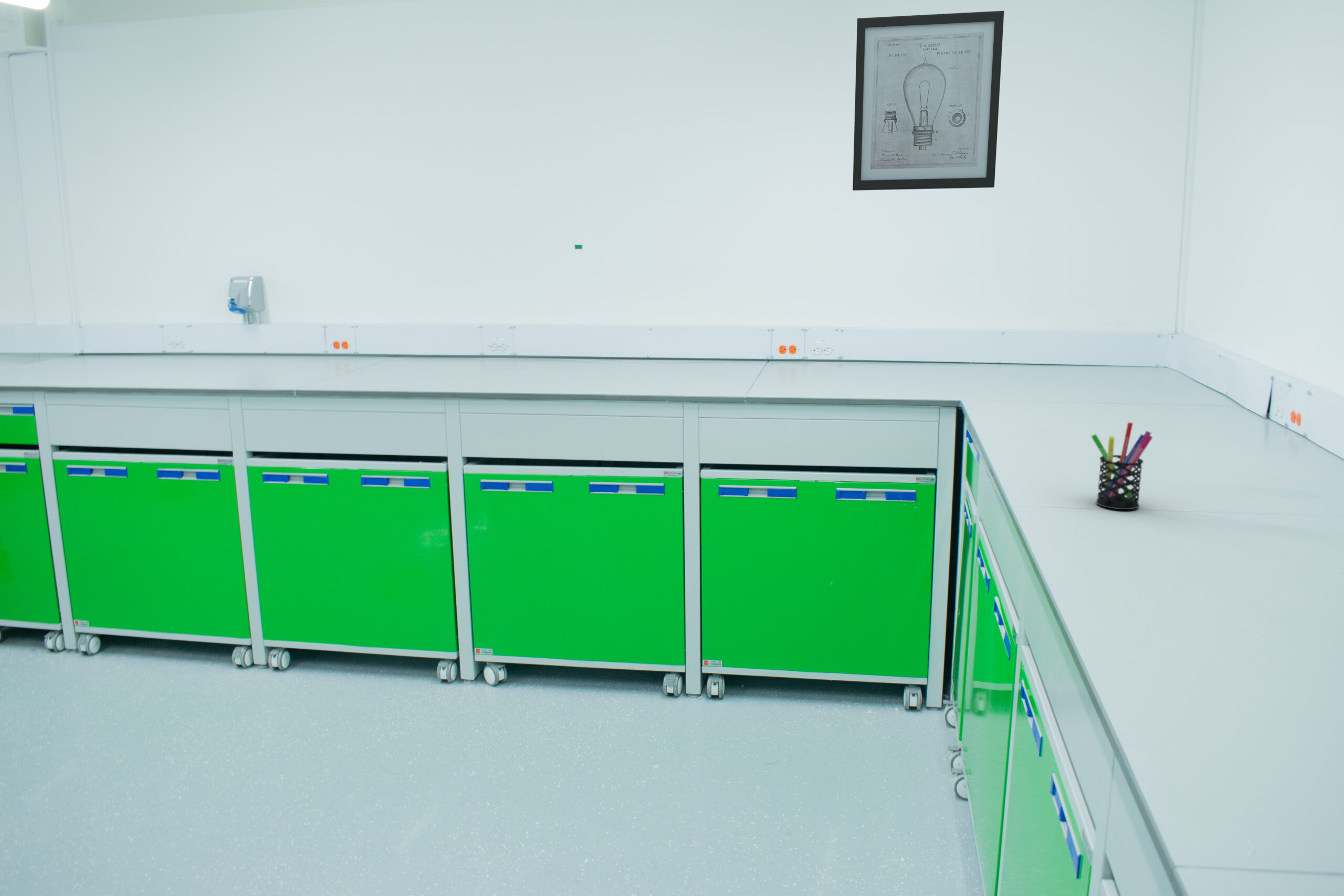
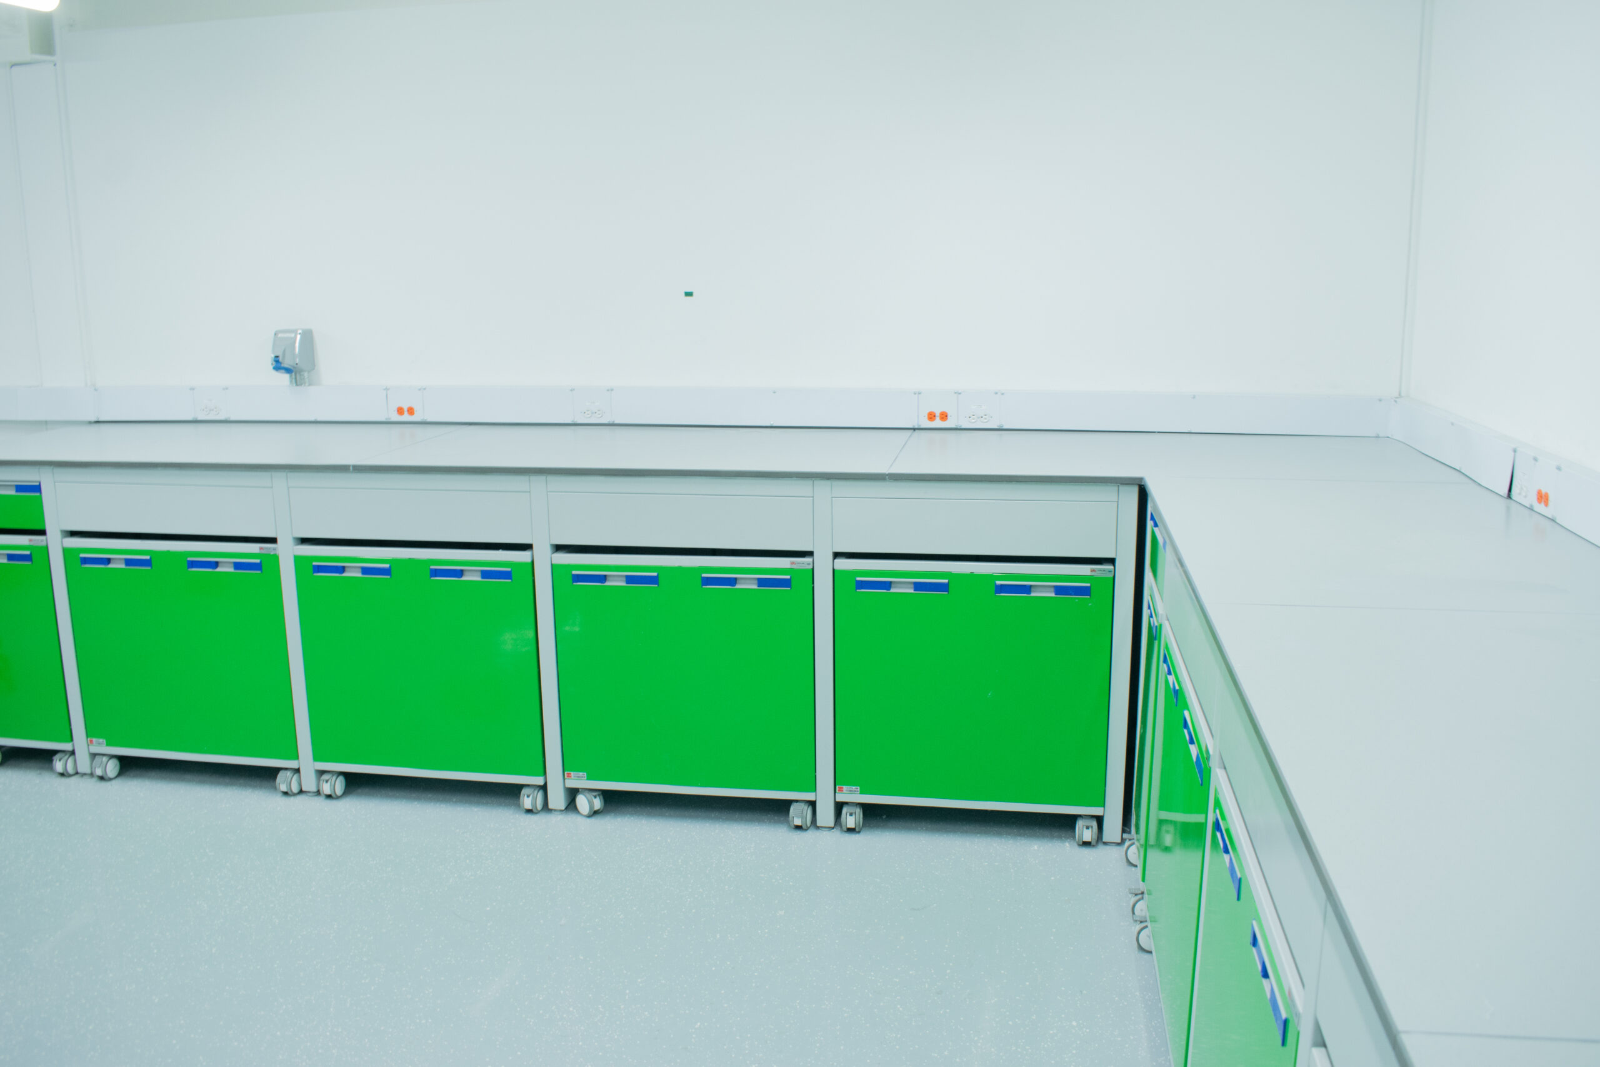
- wall art [852,10,1004,191]
- pen holder [1090,421,1153,510]
